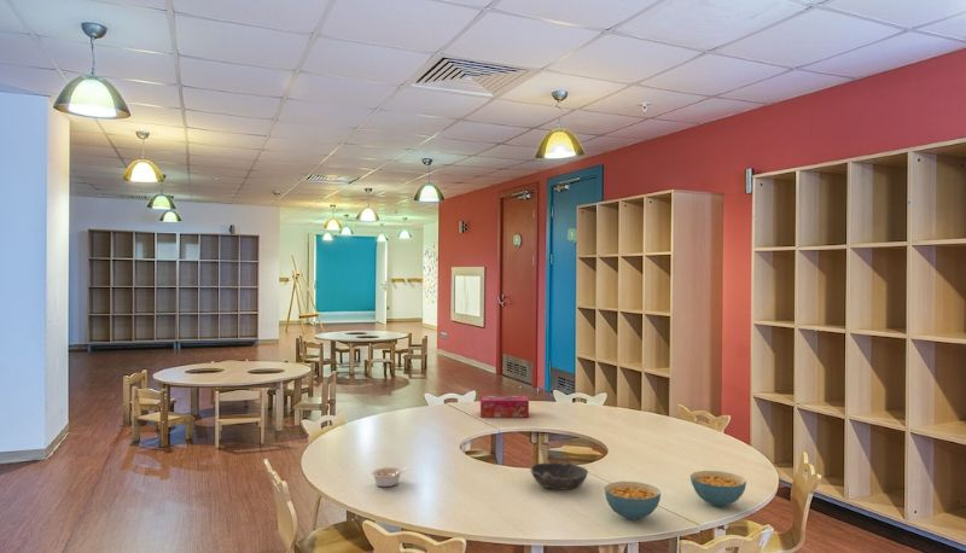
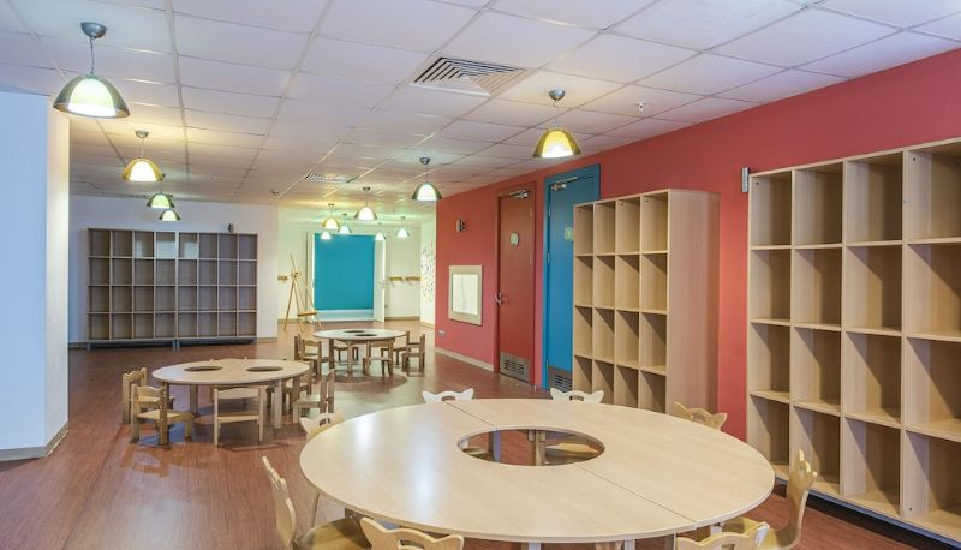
- cereal bowl [604,481,662,522]
- legume [371,465,411,488]
- bowl [529,461,589,491]
- cereal bowl [689,470,747,508]
- tissue box [479,395,530,419]
